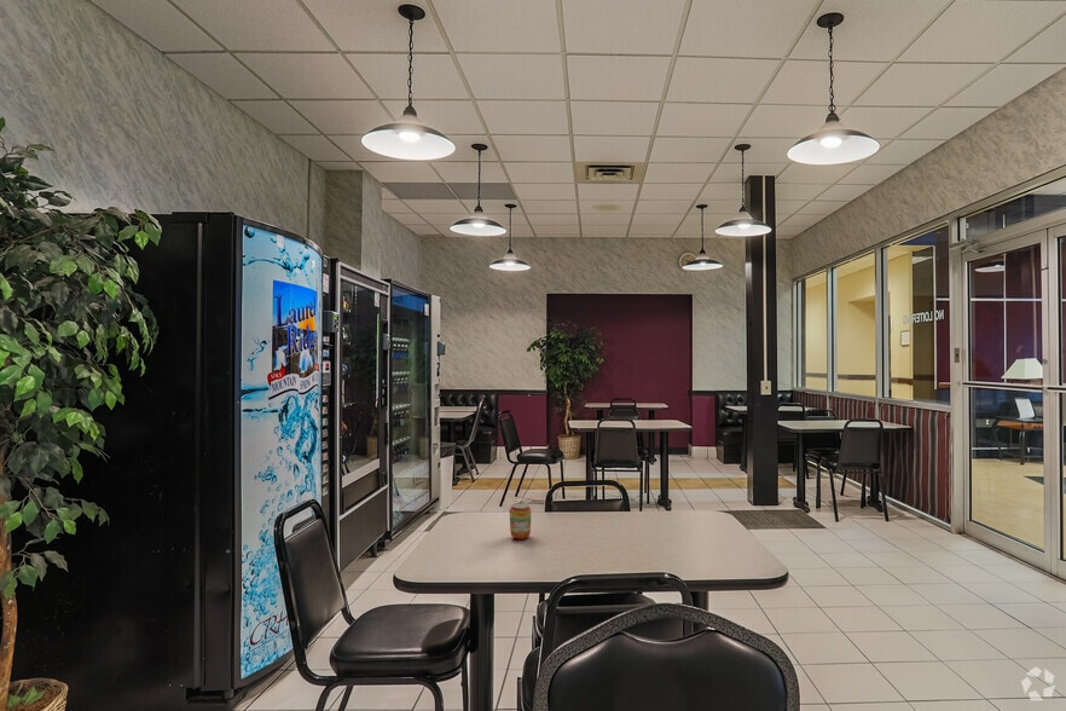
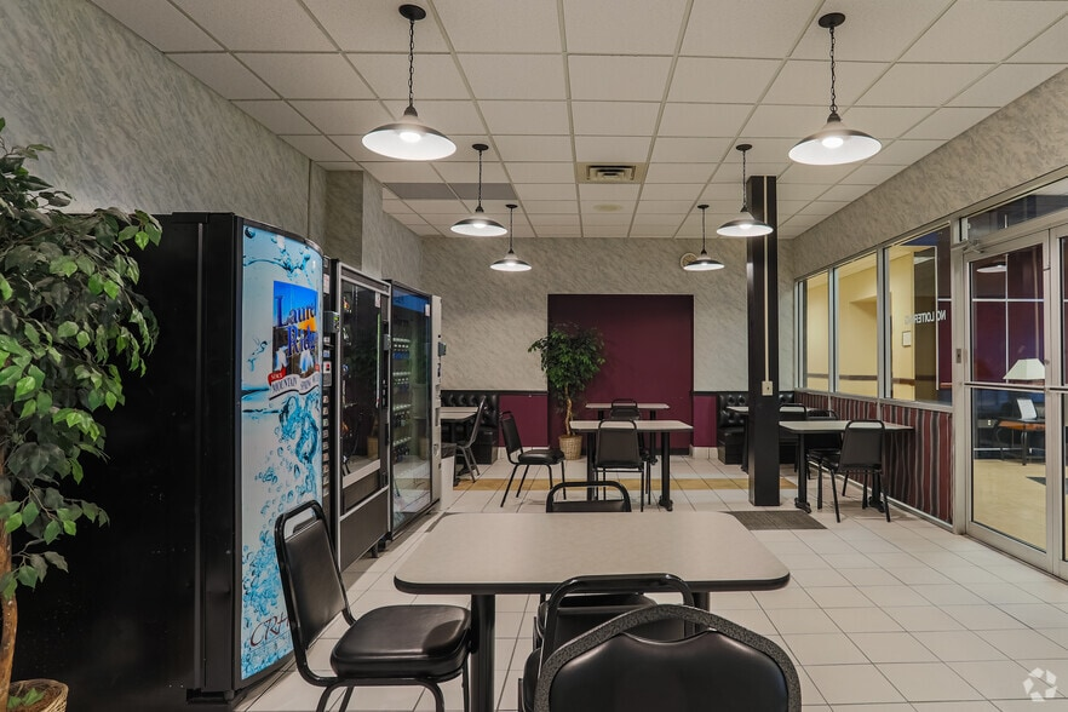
- beverage can [509,502,532,541]
